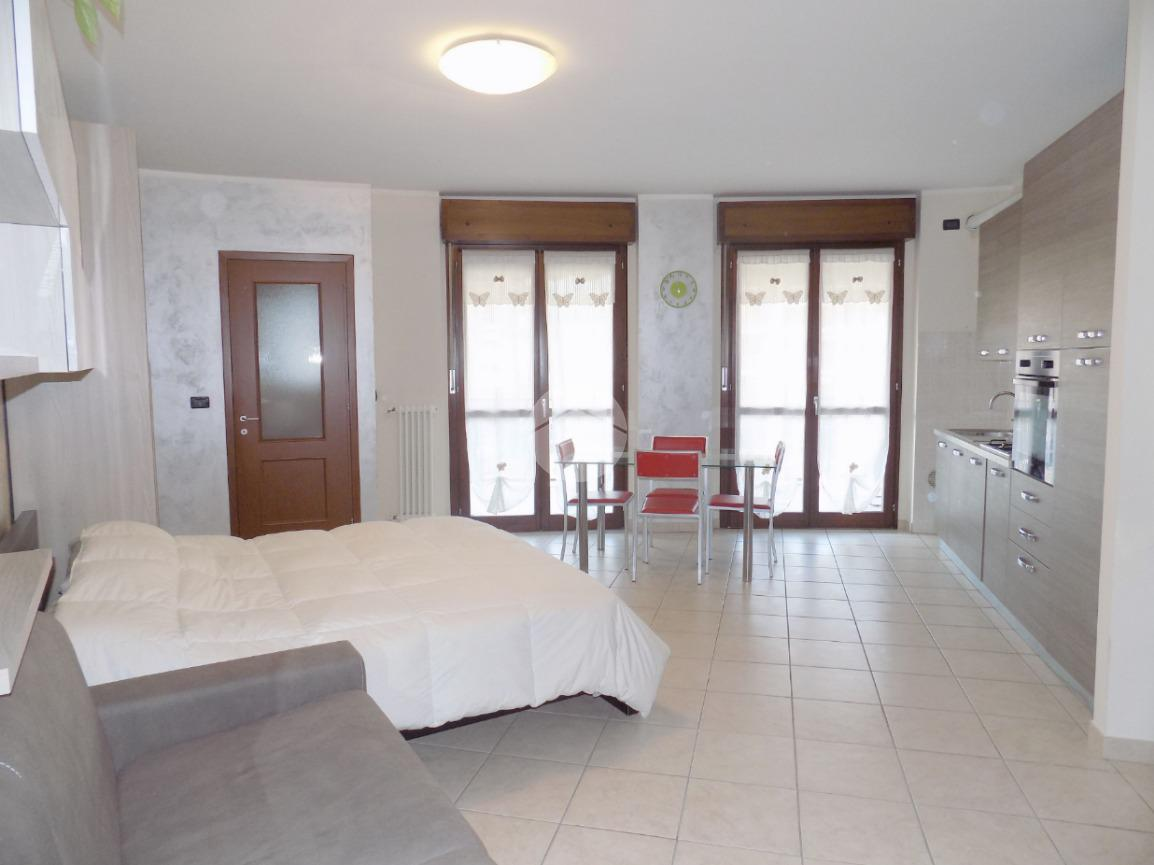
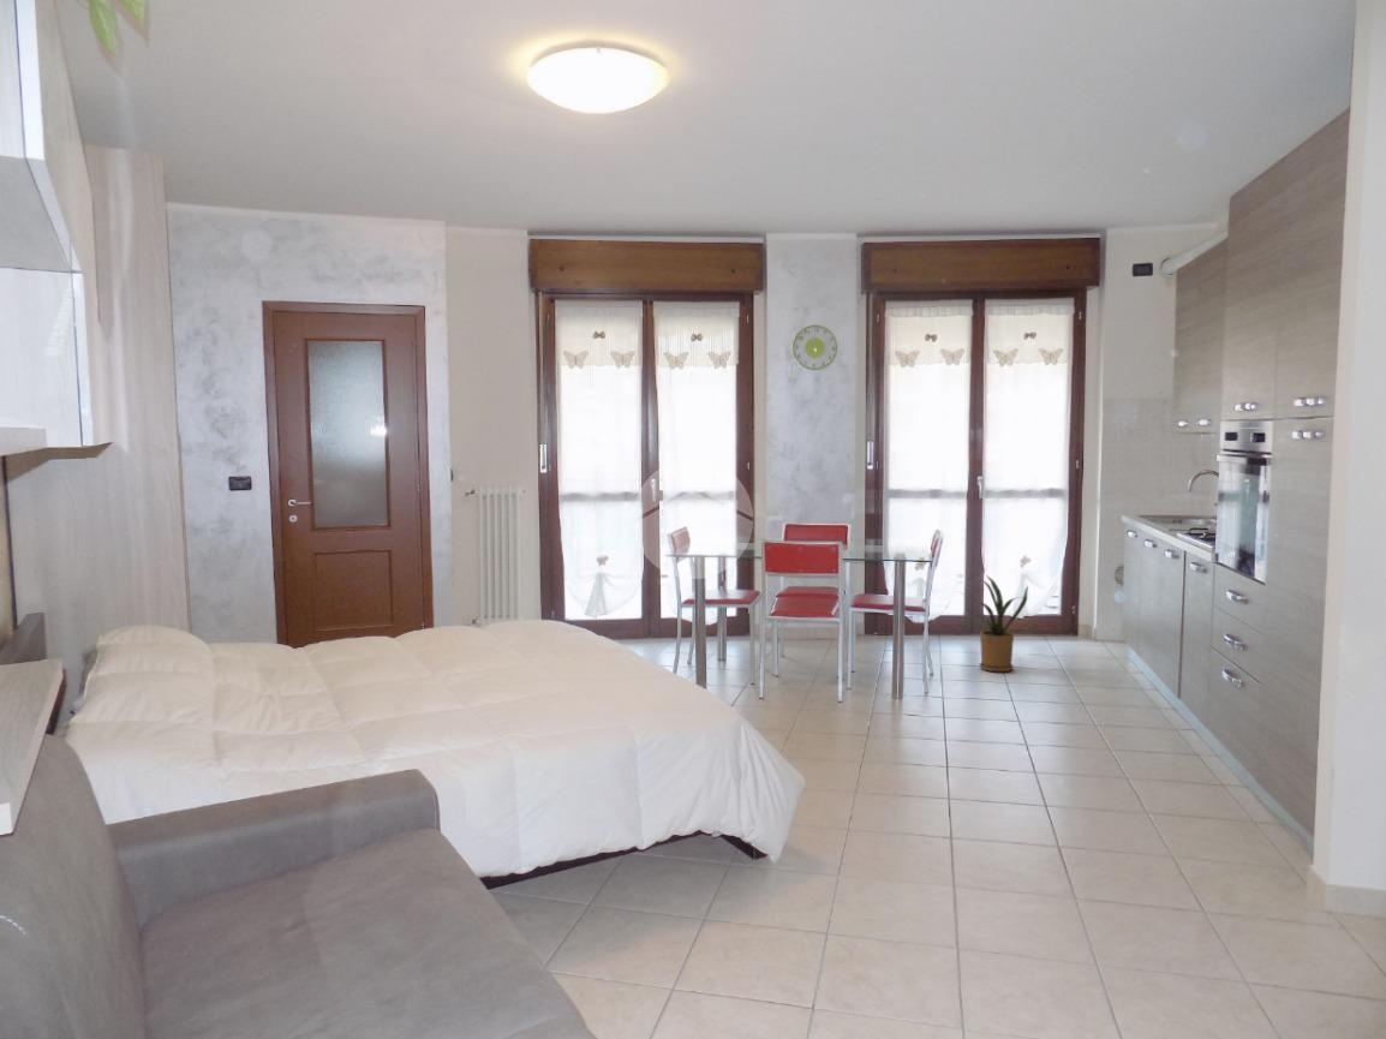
+ house plant [955,575,1033,673]
